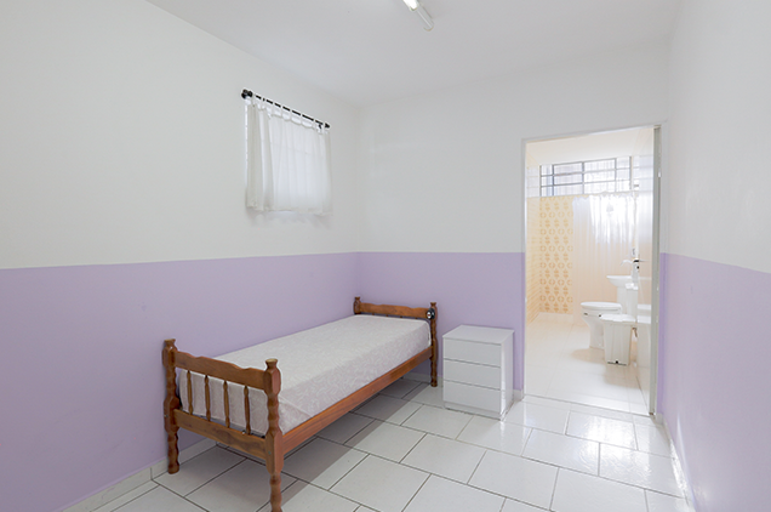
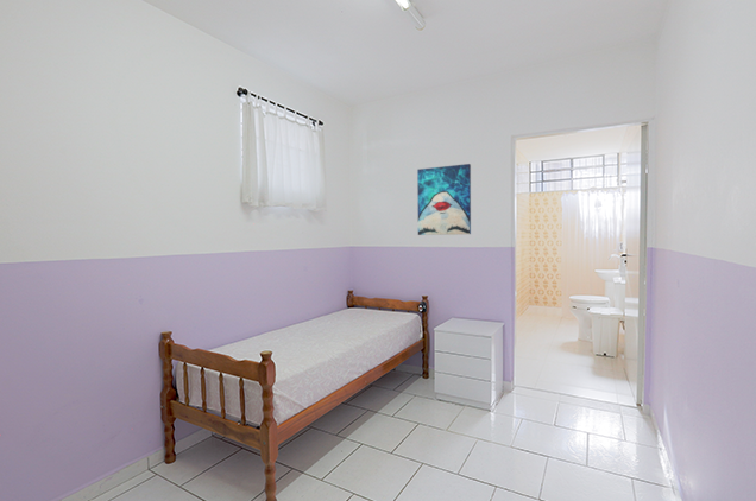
+ wall art [416,163,472,236]
